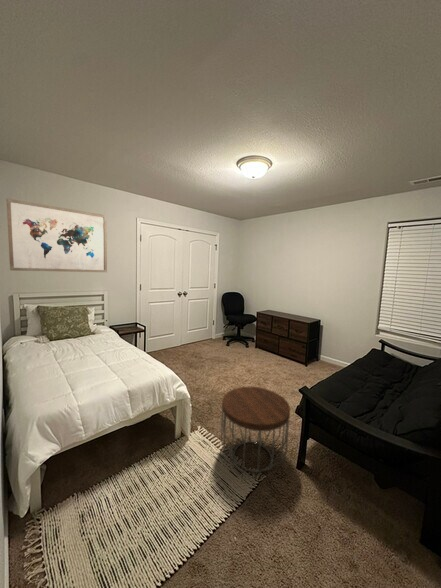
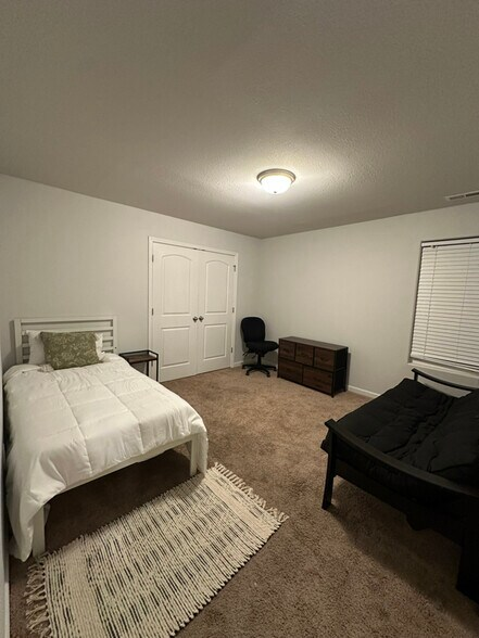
- wall art [6,197,108,273]
- side table [220,386,291,473]
